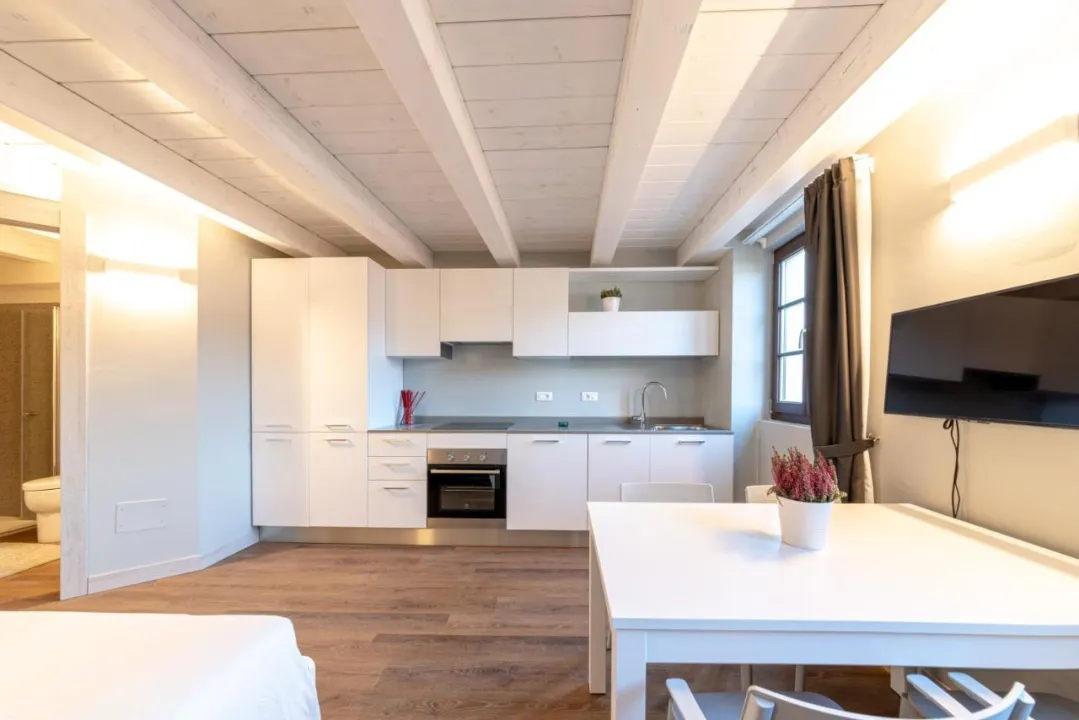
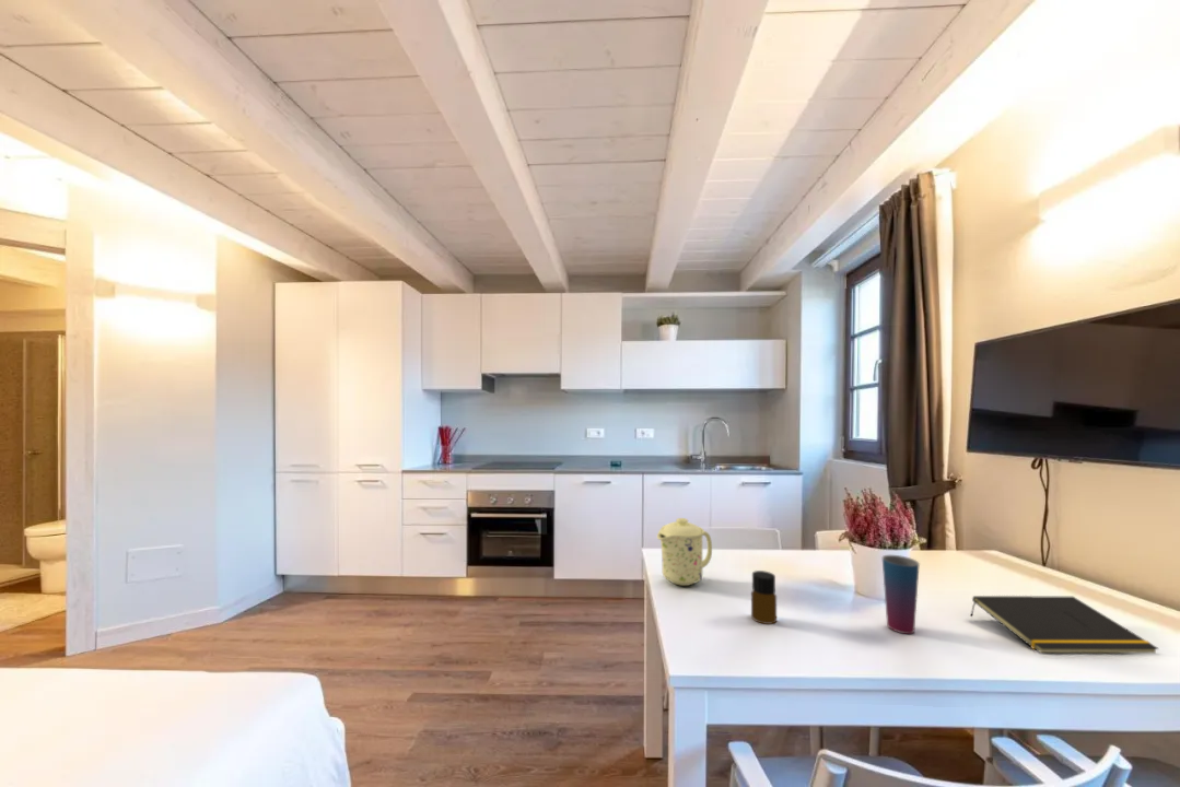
+ notepad [970,595,1160,654]
+ mug [656,517,713,587]
+ bottle [750,569,778,625]
+ cup [881,554,921,635]
